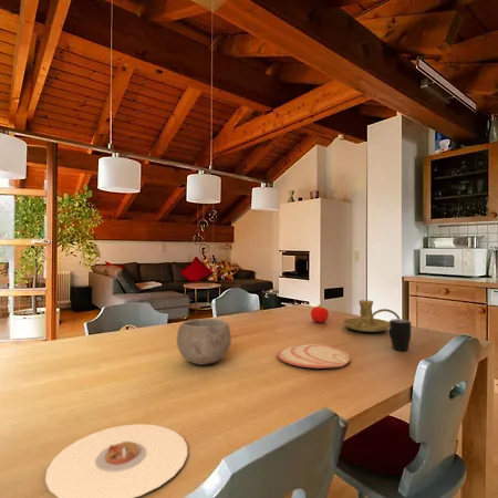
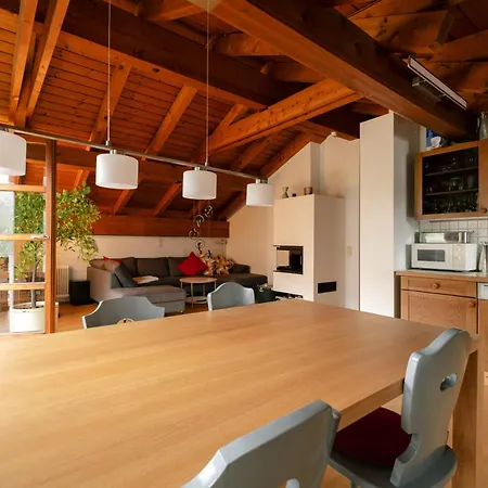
- plate [44,423,188,498]
- fruit [310,303,330,324]
- bowl [176,318,232,366]
- mug [388,318,412,352]
- candle holder [342,299,401,333]
- plate [276,343,351,370]
